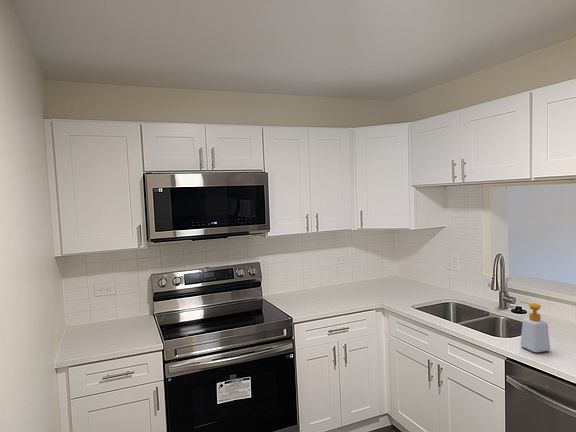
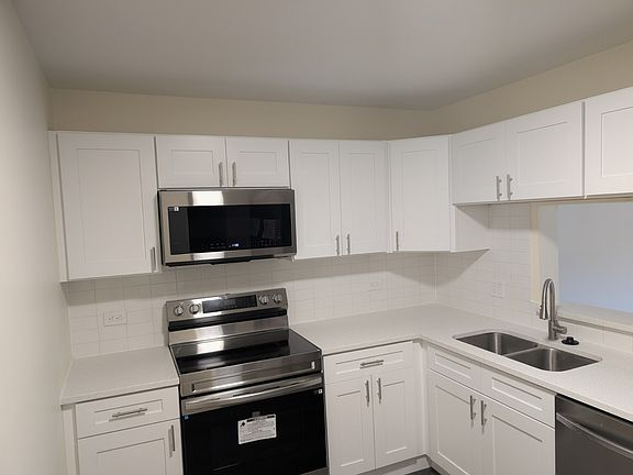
- soap bottle [519,301,551,353]
